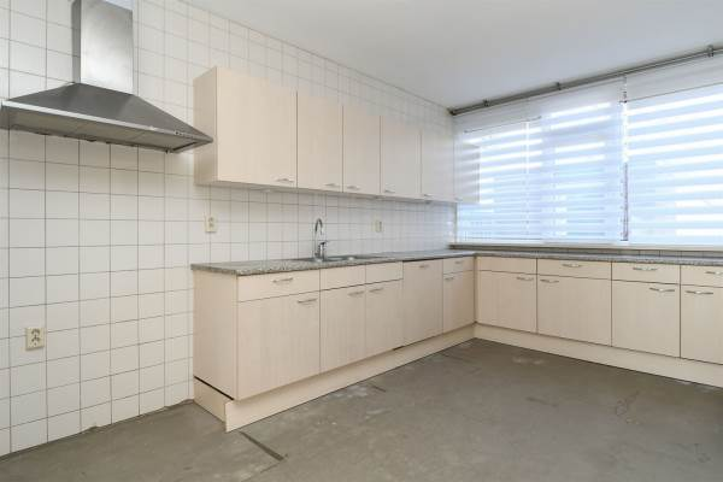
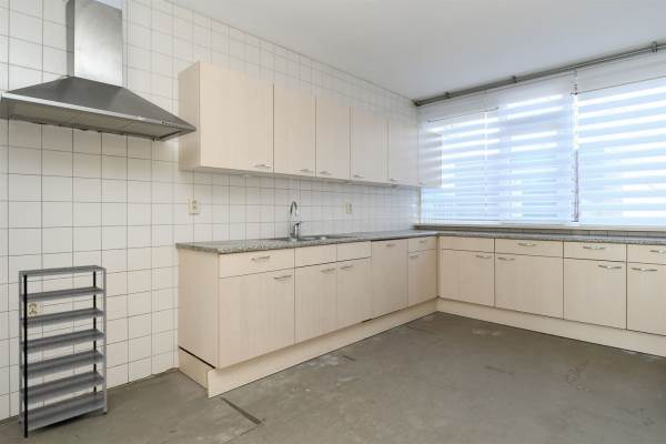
+ shelving unit [18,264,108,442]
